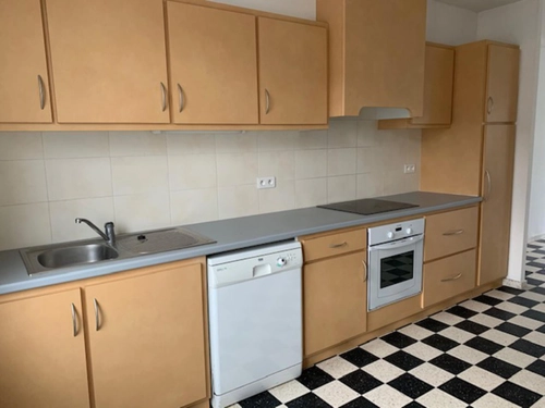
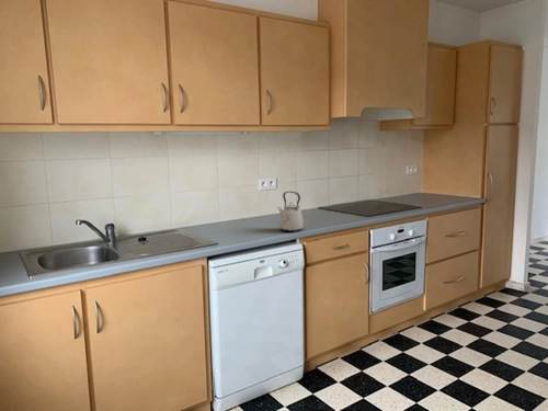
+ kettle [276,191,305,232]
